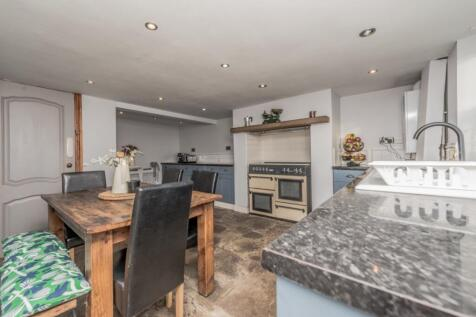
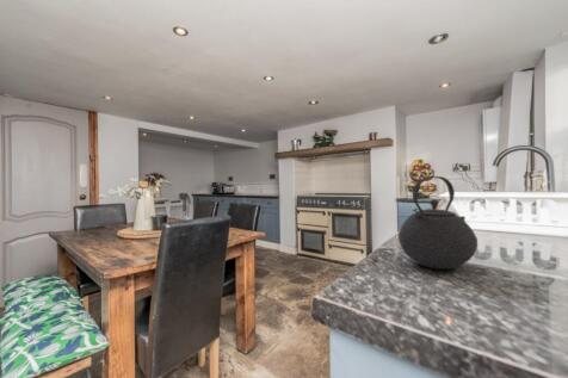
+ kettle [397,175,479,271]
